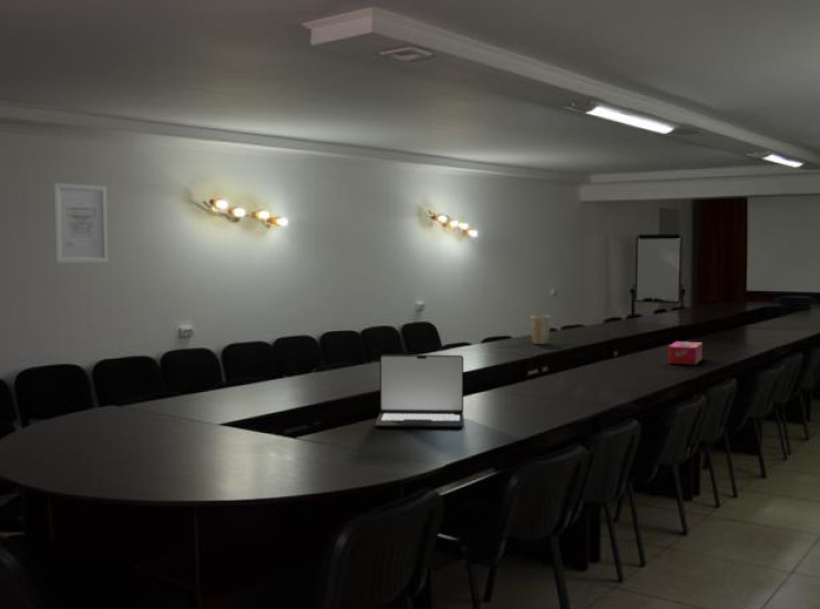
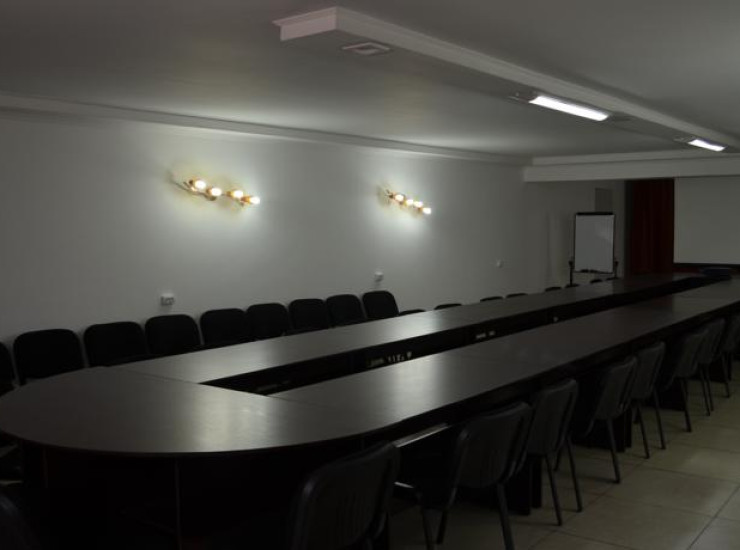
- laptop [373,354,465,429]
- tissue box [667,340,704,365]
- wall art [52,182,110,264]
- plant pot [530,314,551,345]
